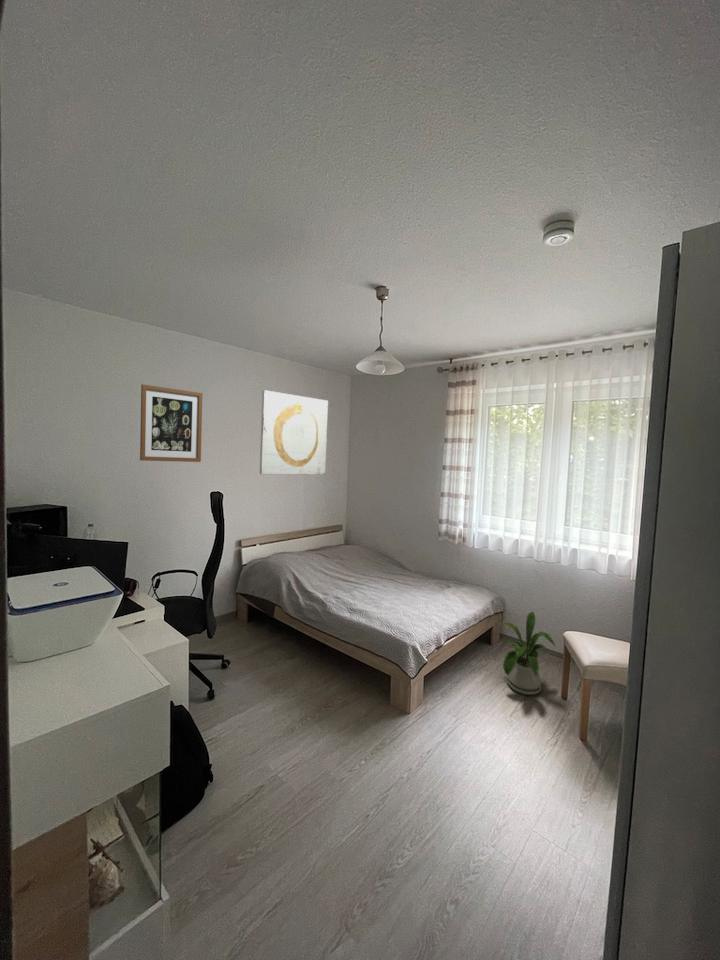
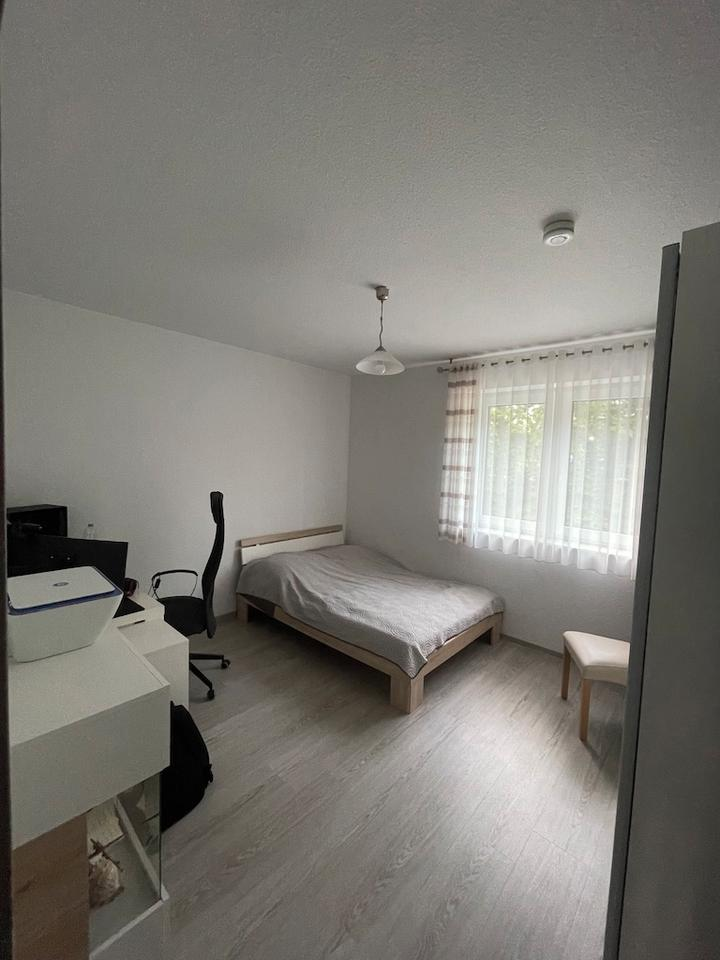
- wall art [139,383,204,463]
- wall art [259,389,329,475]
- house plant [498,611,557,696]
